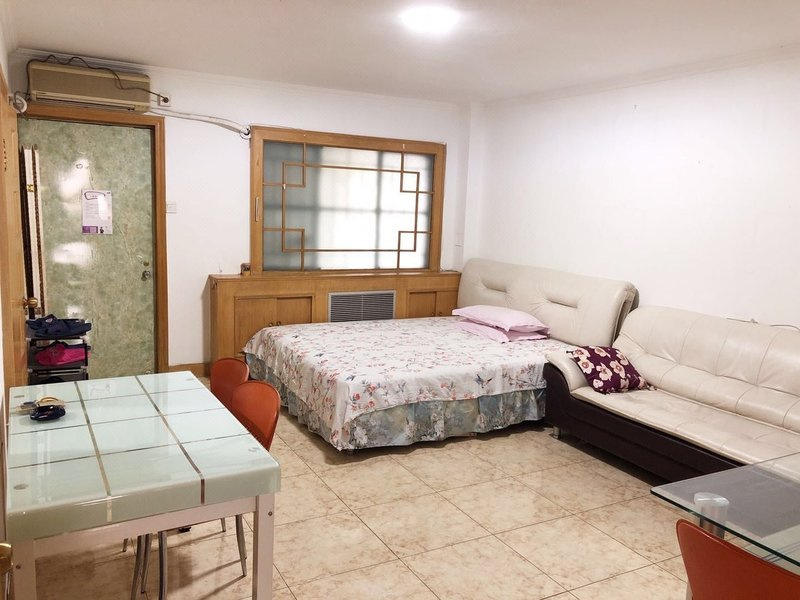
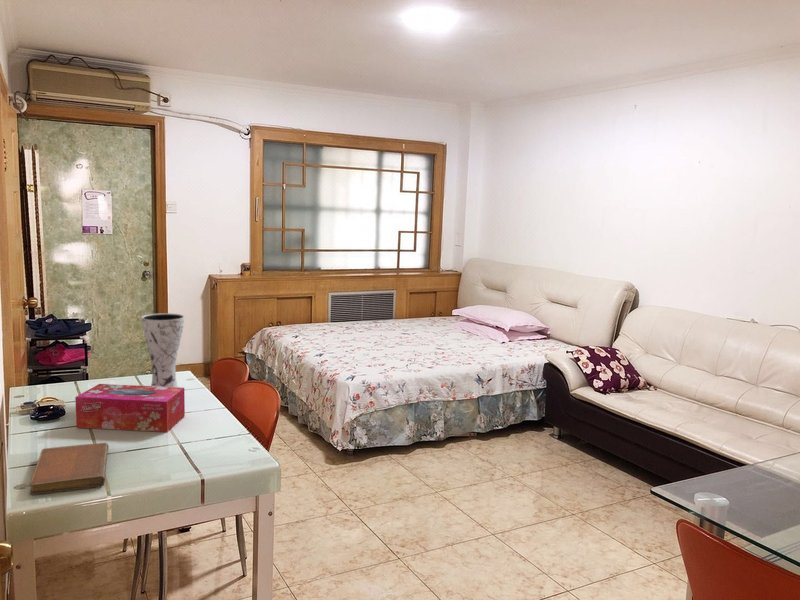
+ tissue box [74,383,186,433]
+ notebook [28,442,110,496]
+ vase [141,312,185,387]
